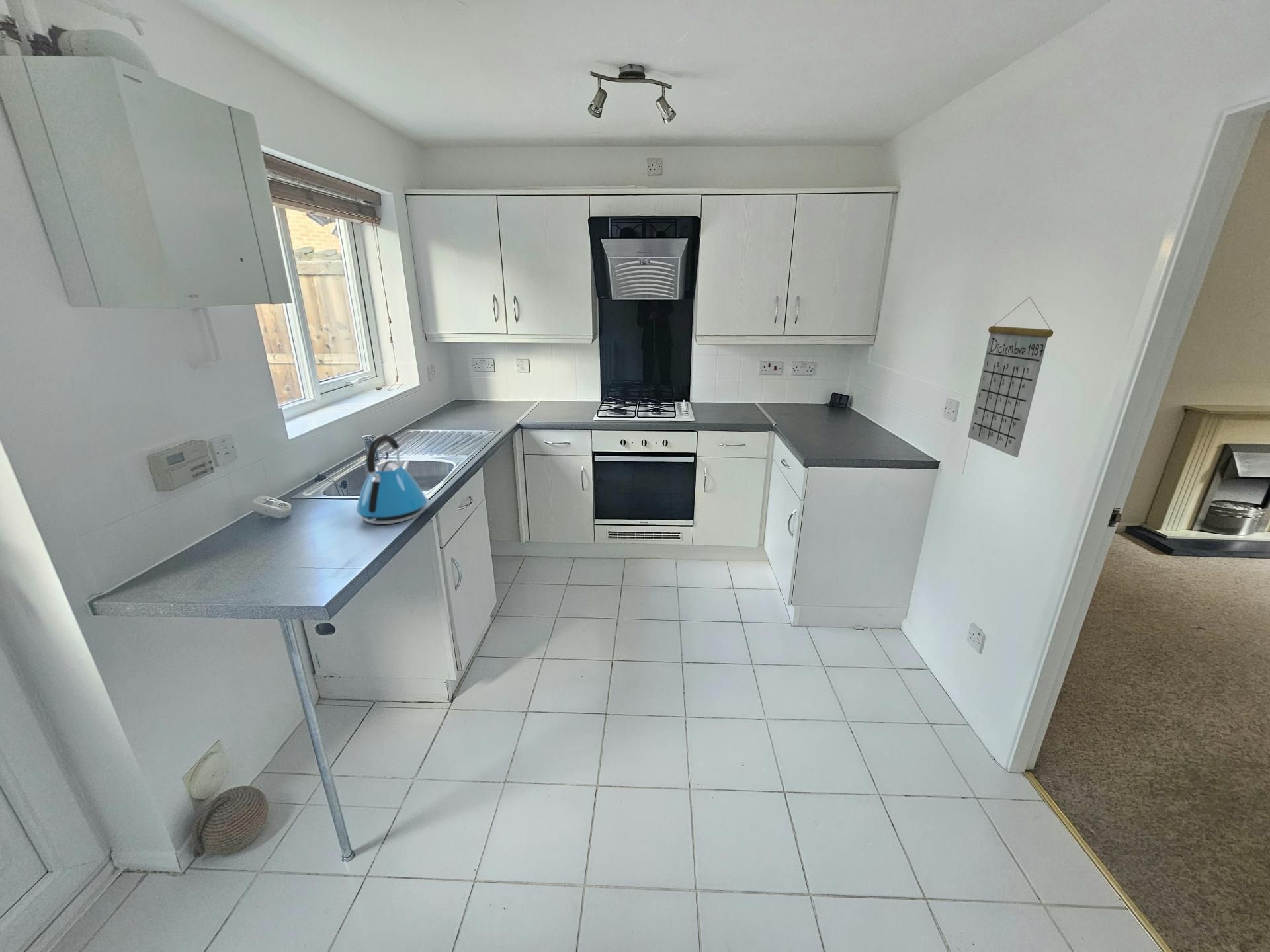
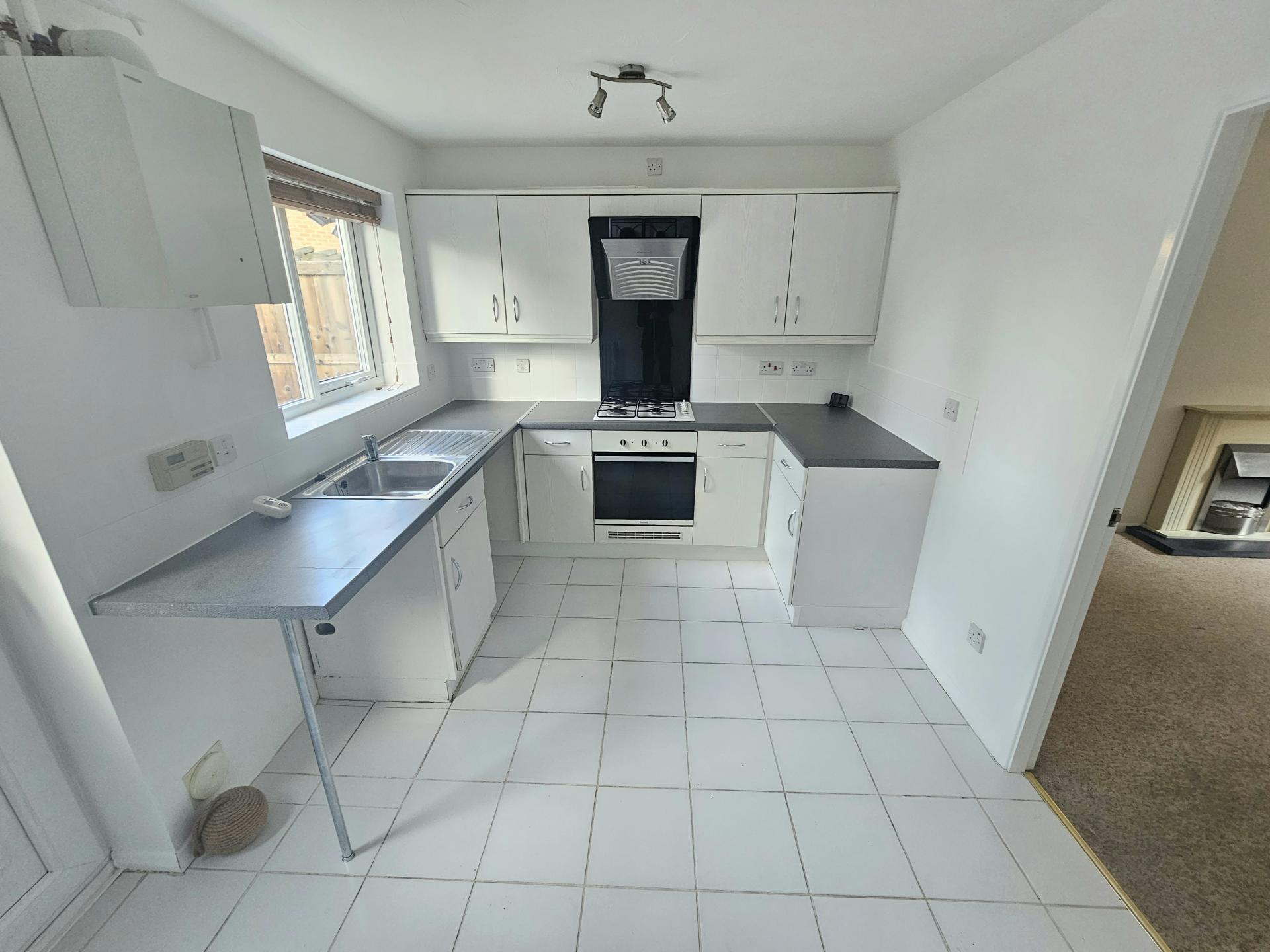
- kettle [356,434,427,525]
- calendar [967,296,1054,458]
